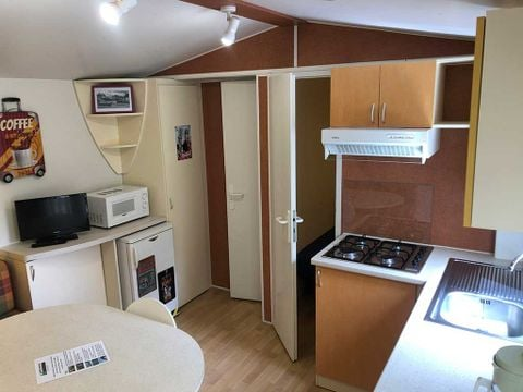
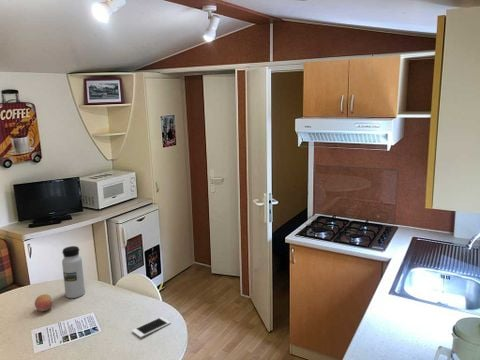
+ fruit [34,293,53,312]
+ cell phone [131,316,171,338]
+ water bottle [61,245,86,299]
